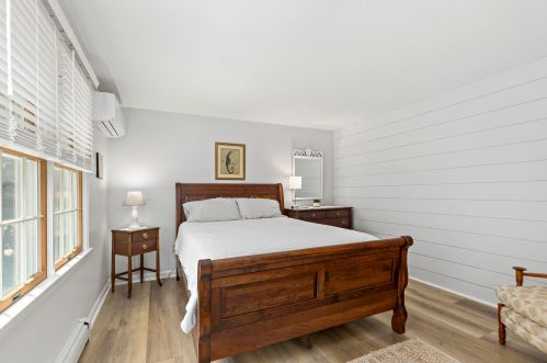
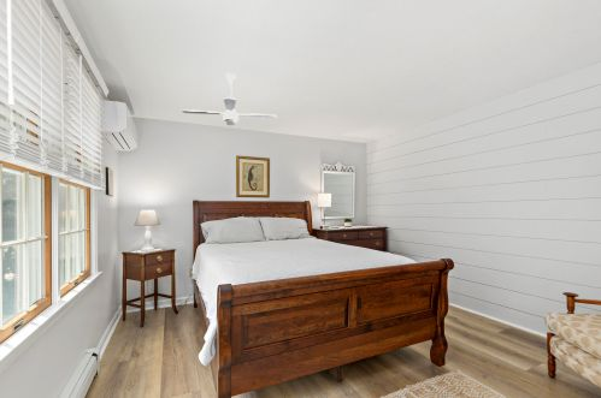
+ ceiling fan [181,72,278,126]
